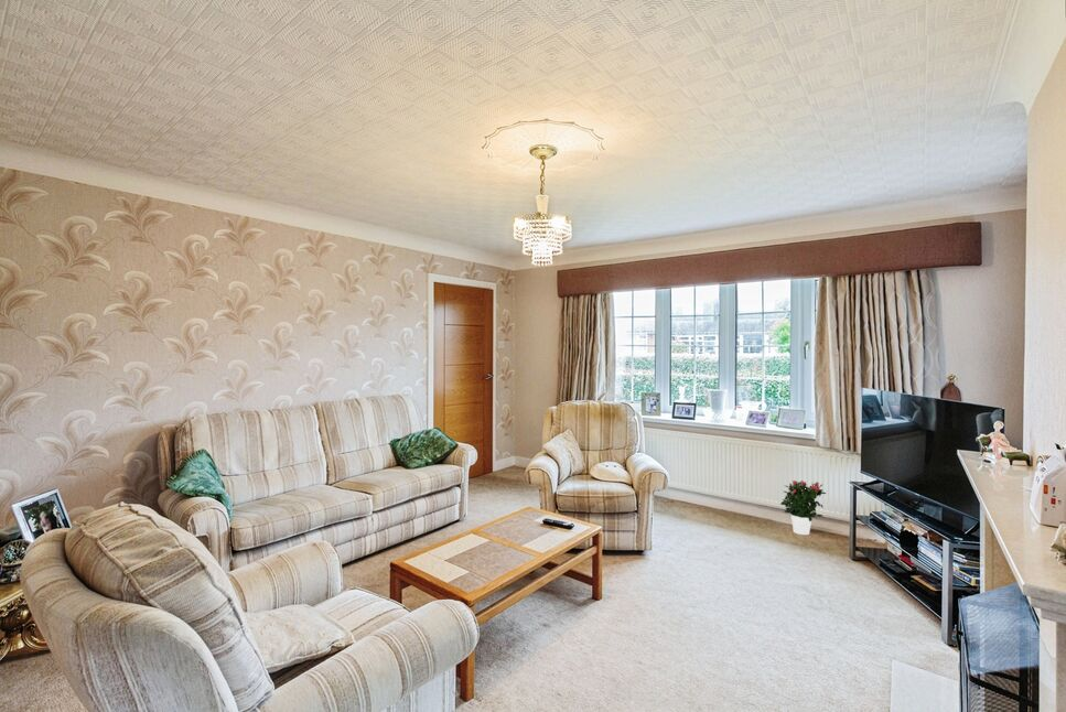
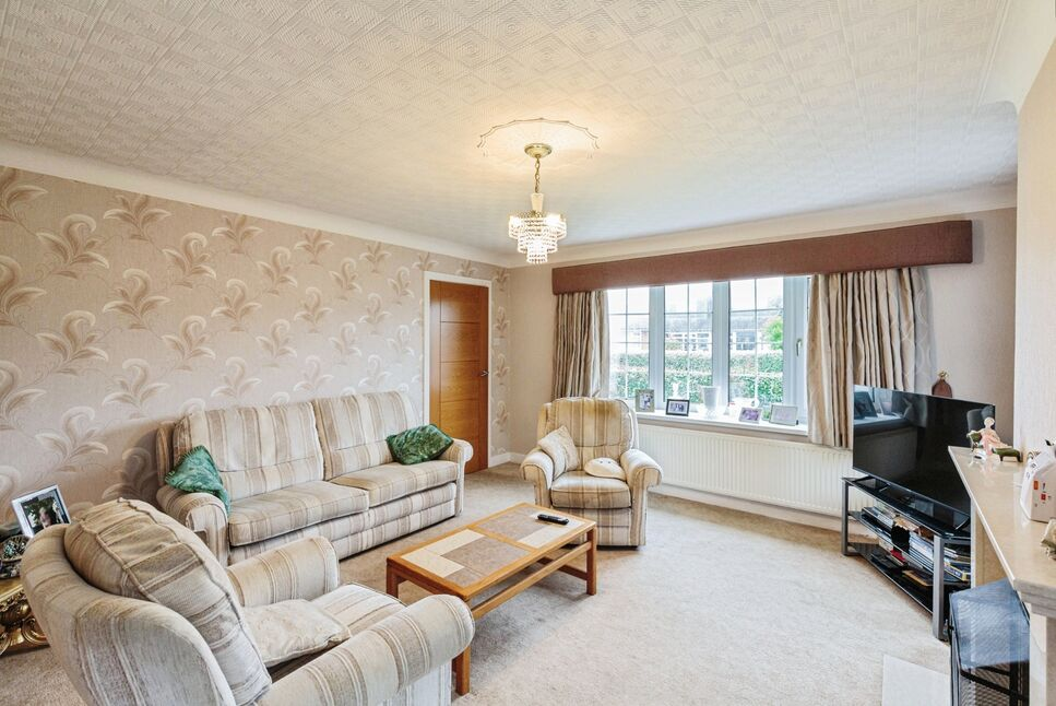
- potted flower [779,479,827,536]
